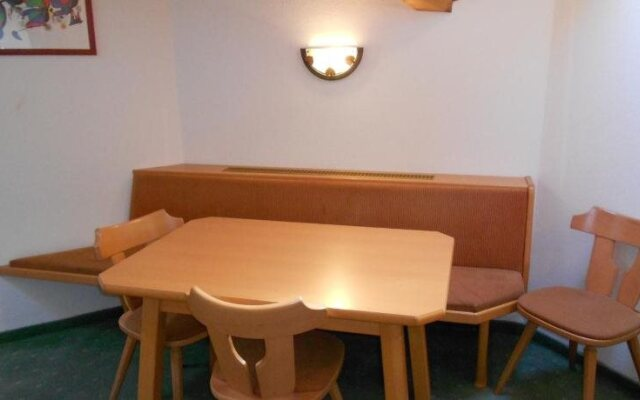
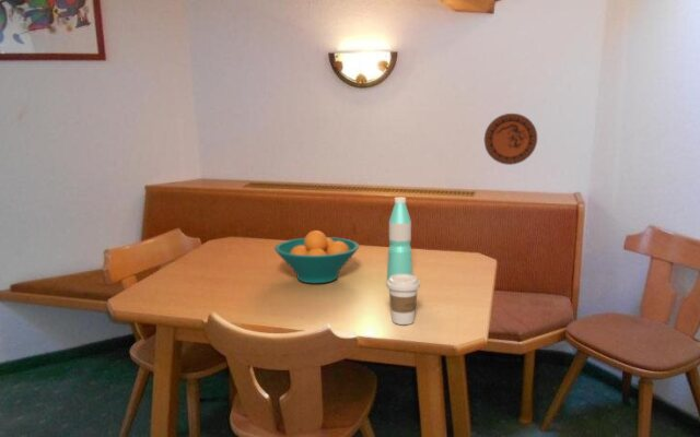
+ fruit bowl [273,229,360,284]
+ coffee cup [386,274,421,326]
+ water bottle [386,197,413,282]
+ decorative plate [483,113,538,166]
